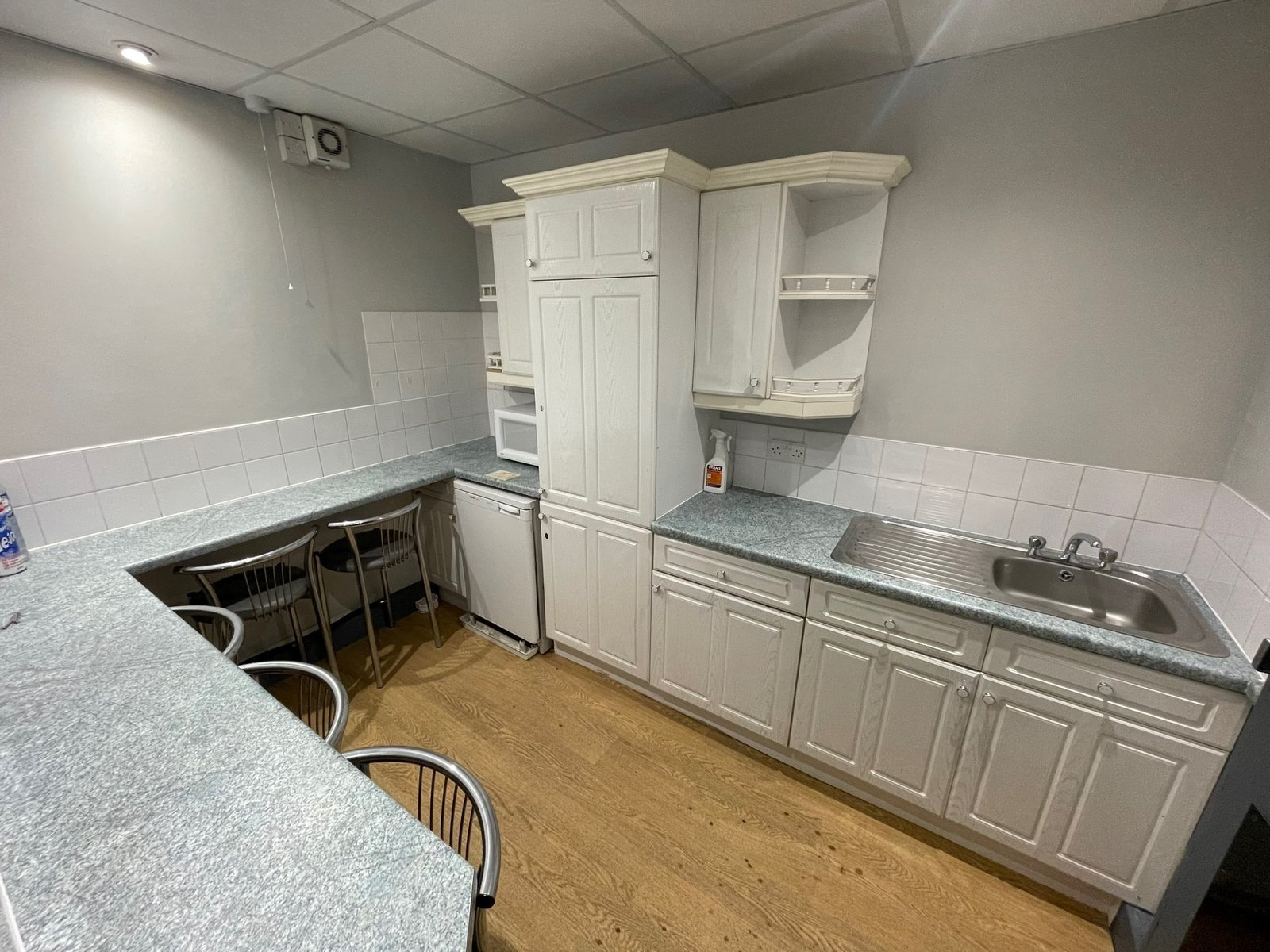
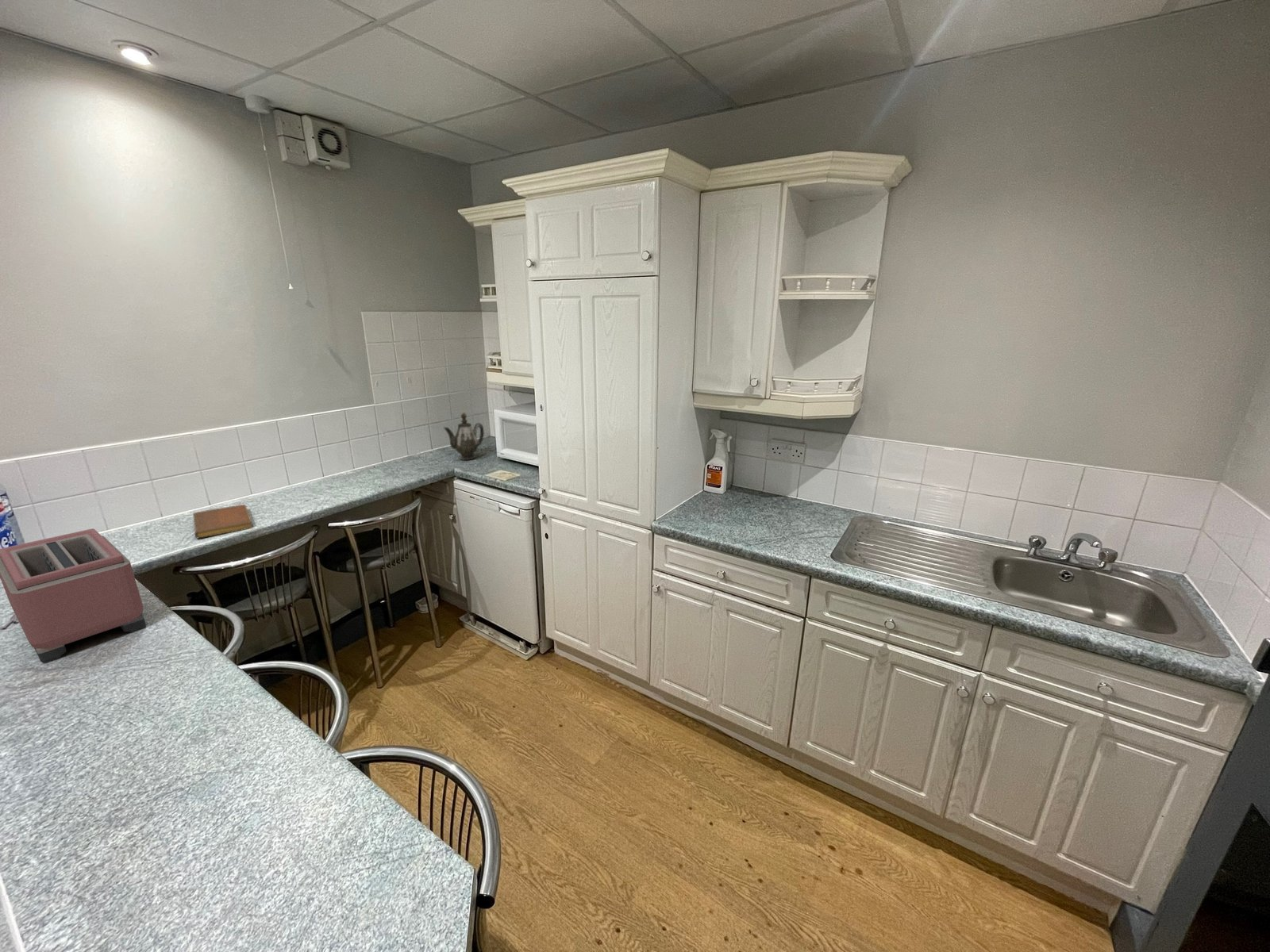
+ toaster [0,528,147,663]
+ notebook [192,504,254,539]
+ teapot [443,412,485,461]
